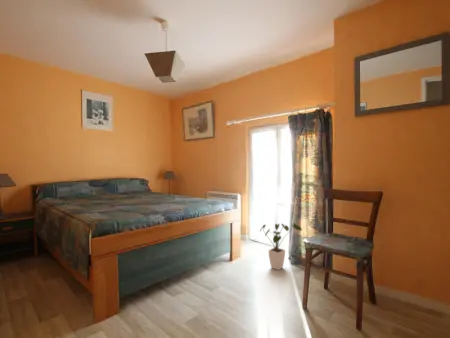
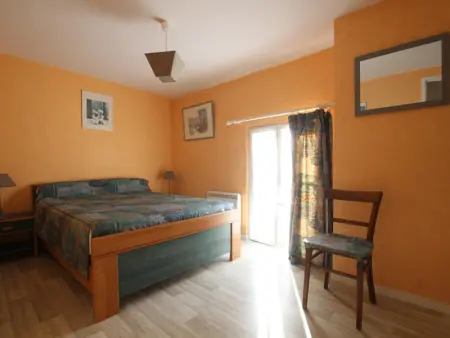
- house plant [259,222,303,271]
